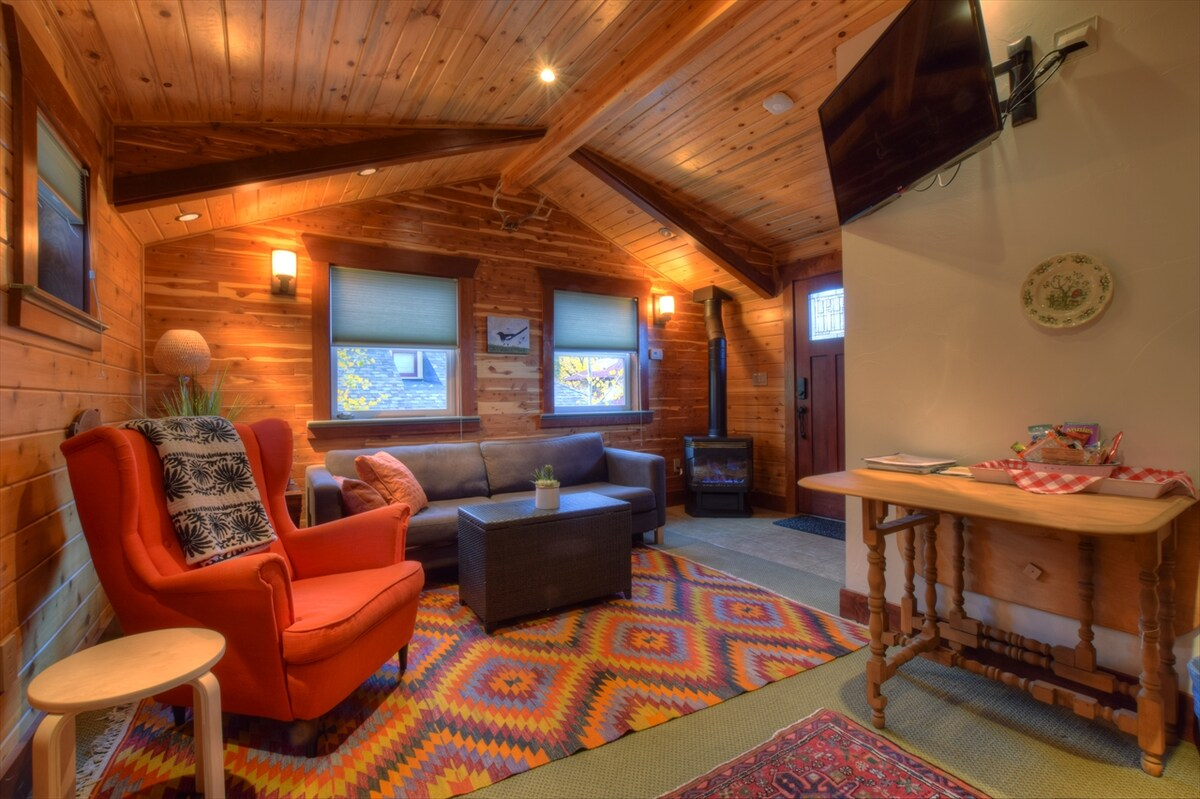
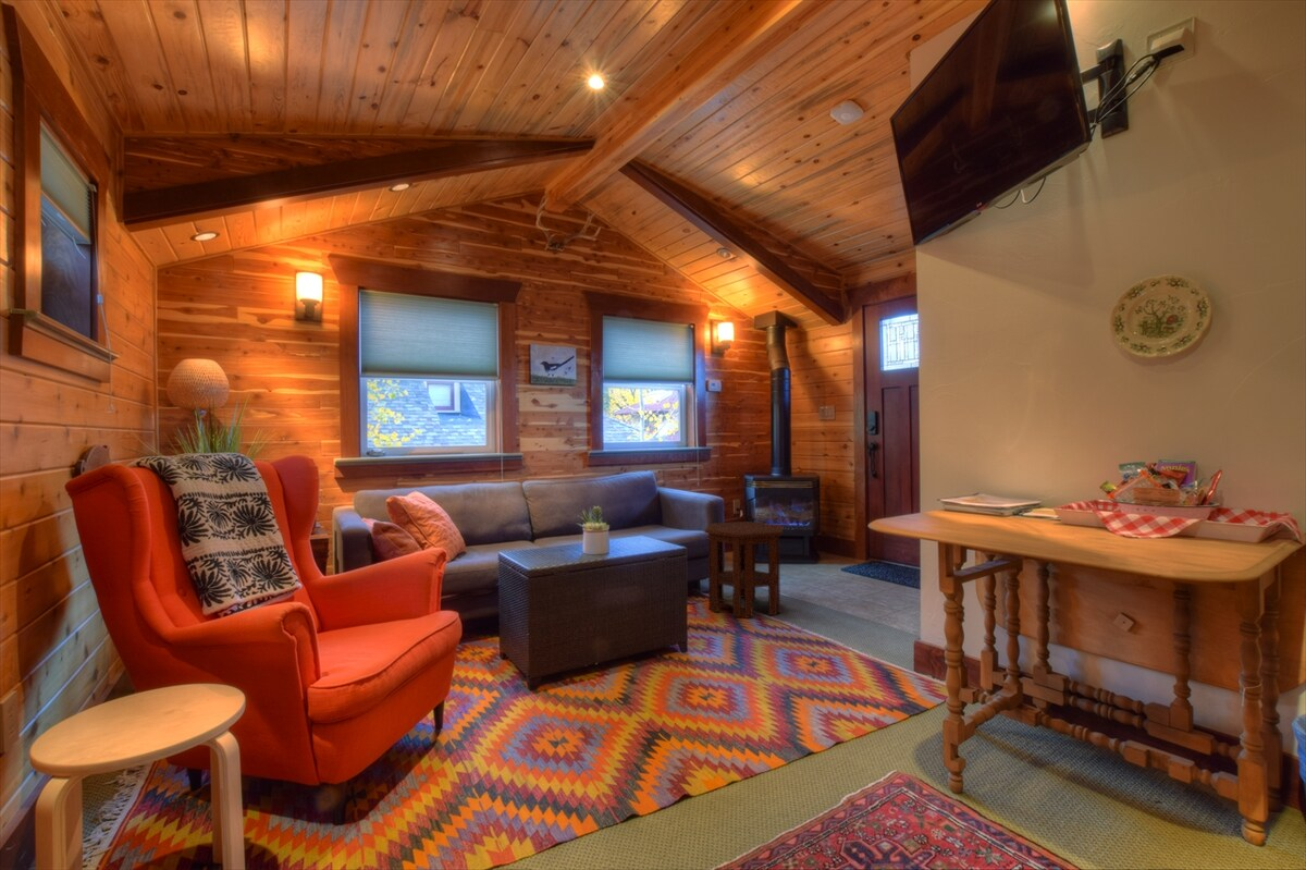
+ side table [703,520,784,620]
